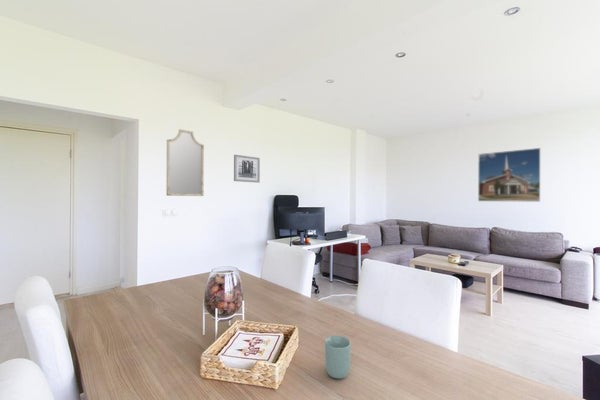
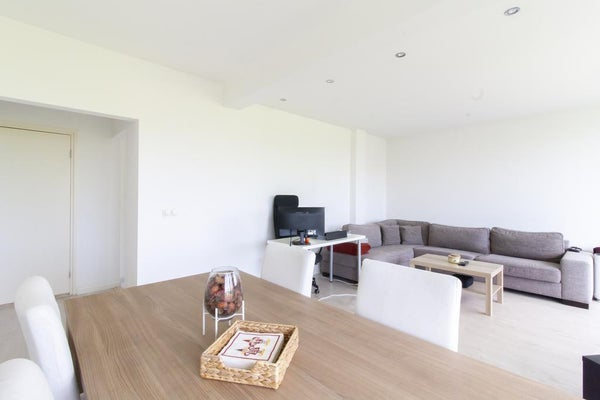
- wall art [233,154,261,184]
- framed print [477,147,541,203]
- cup [324,335,352,380]
- home mirror [165,128,205,197]
